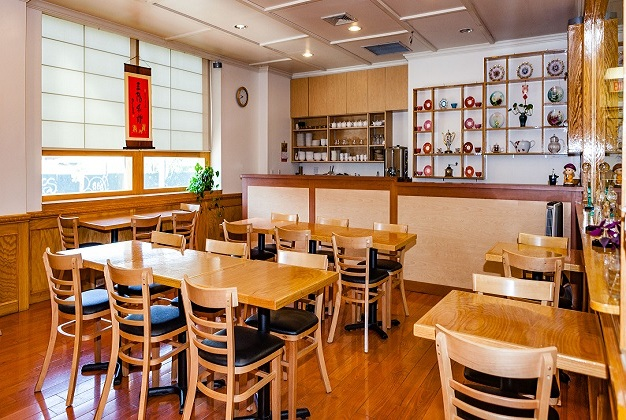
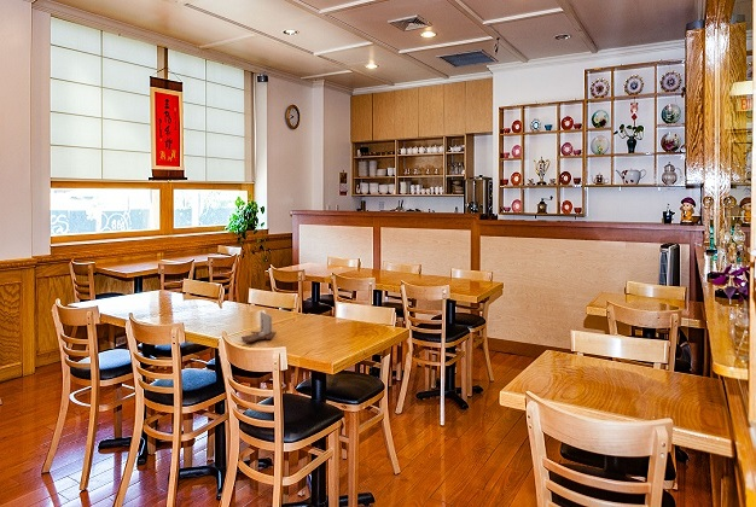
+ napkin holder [240,310,278,343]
